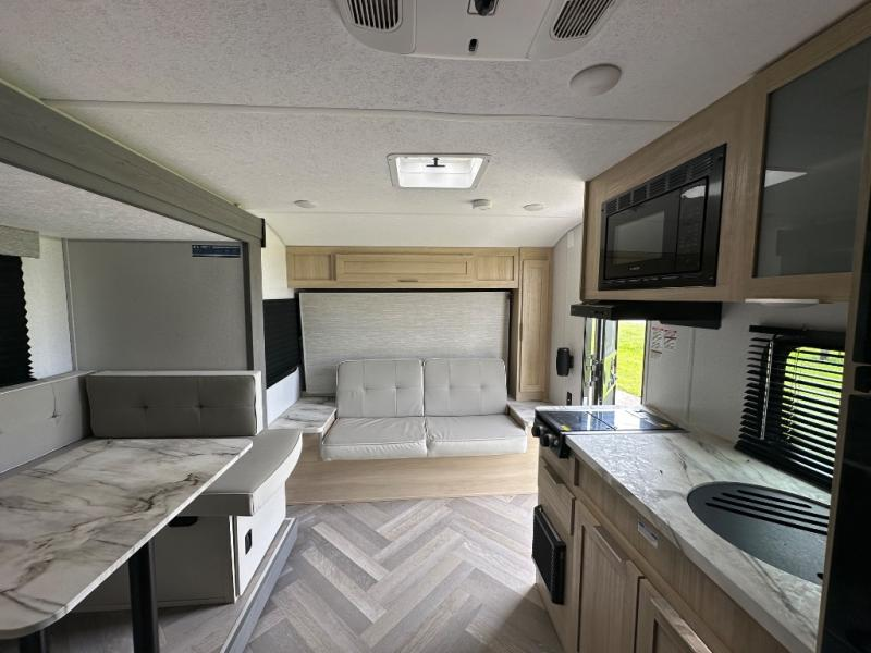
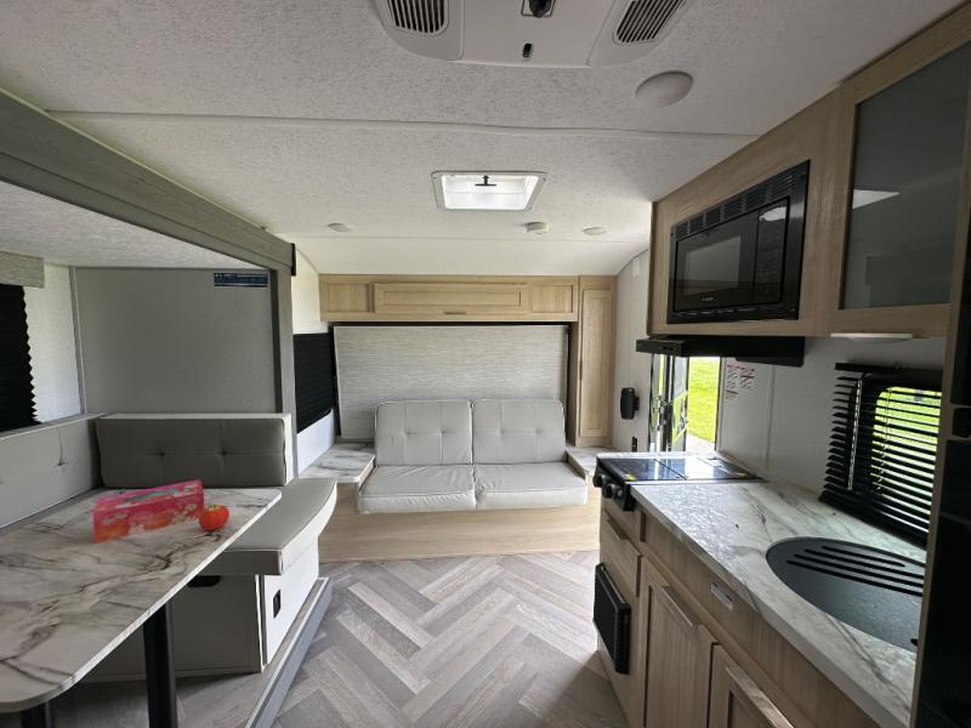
+ tissue box [91,478,205,545]
+ fruit [198,505,231,531]
